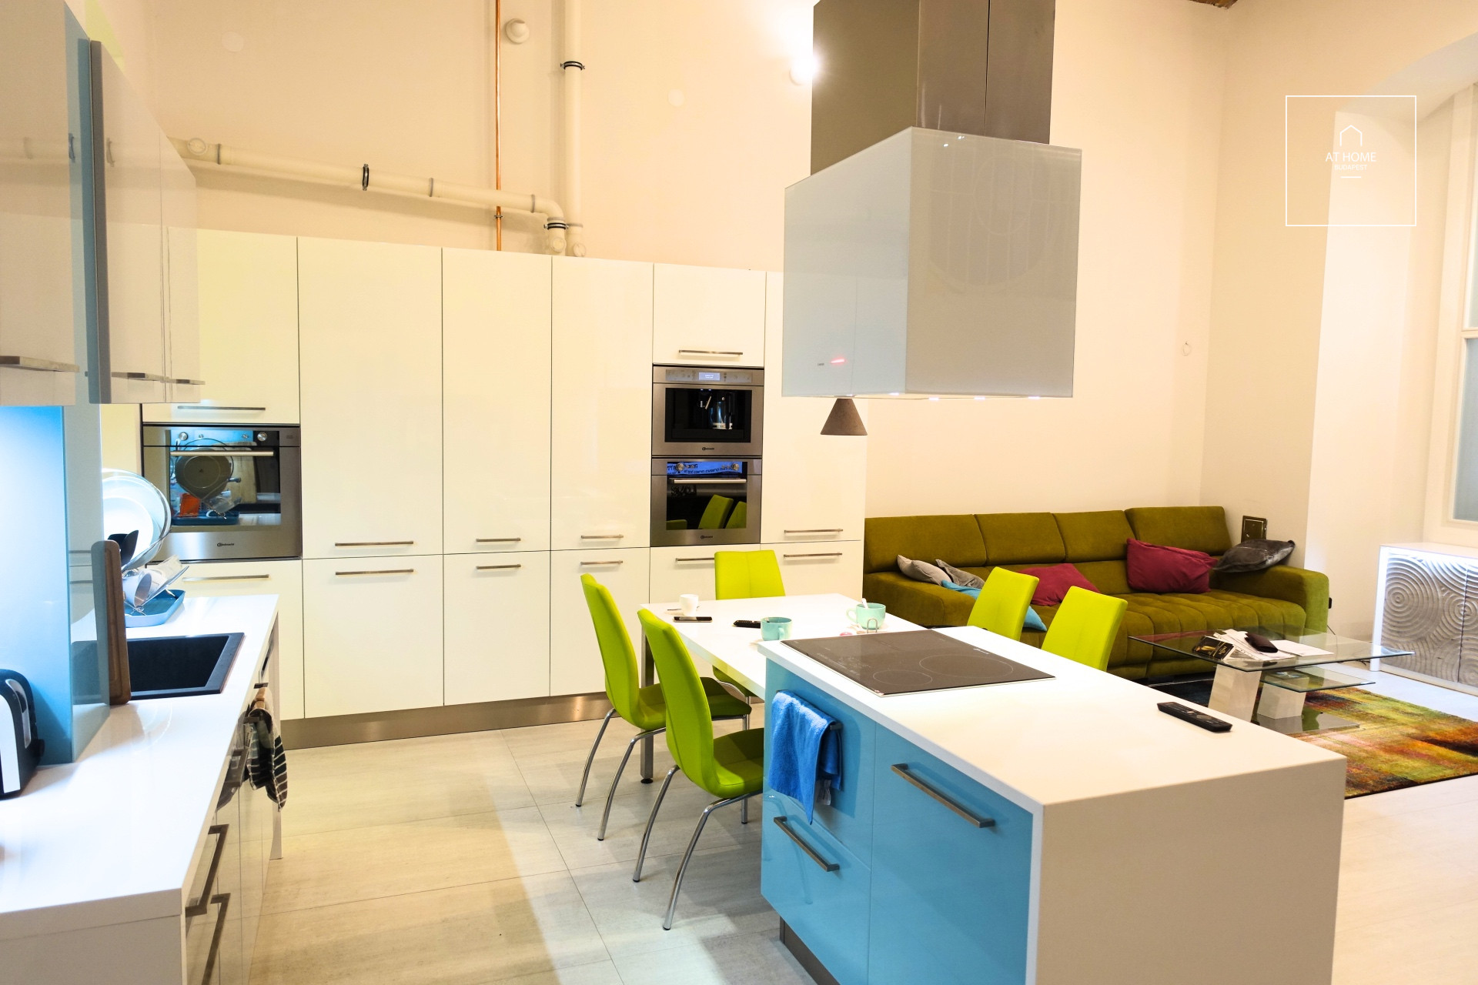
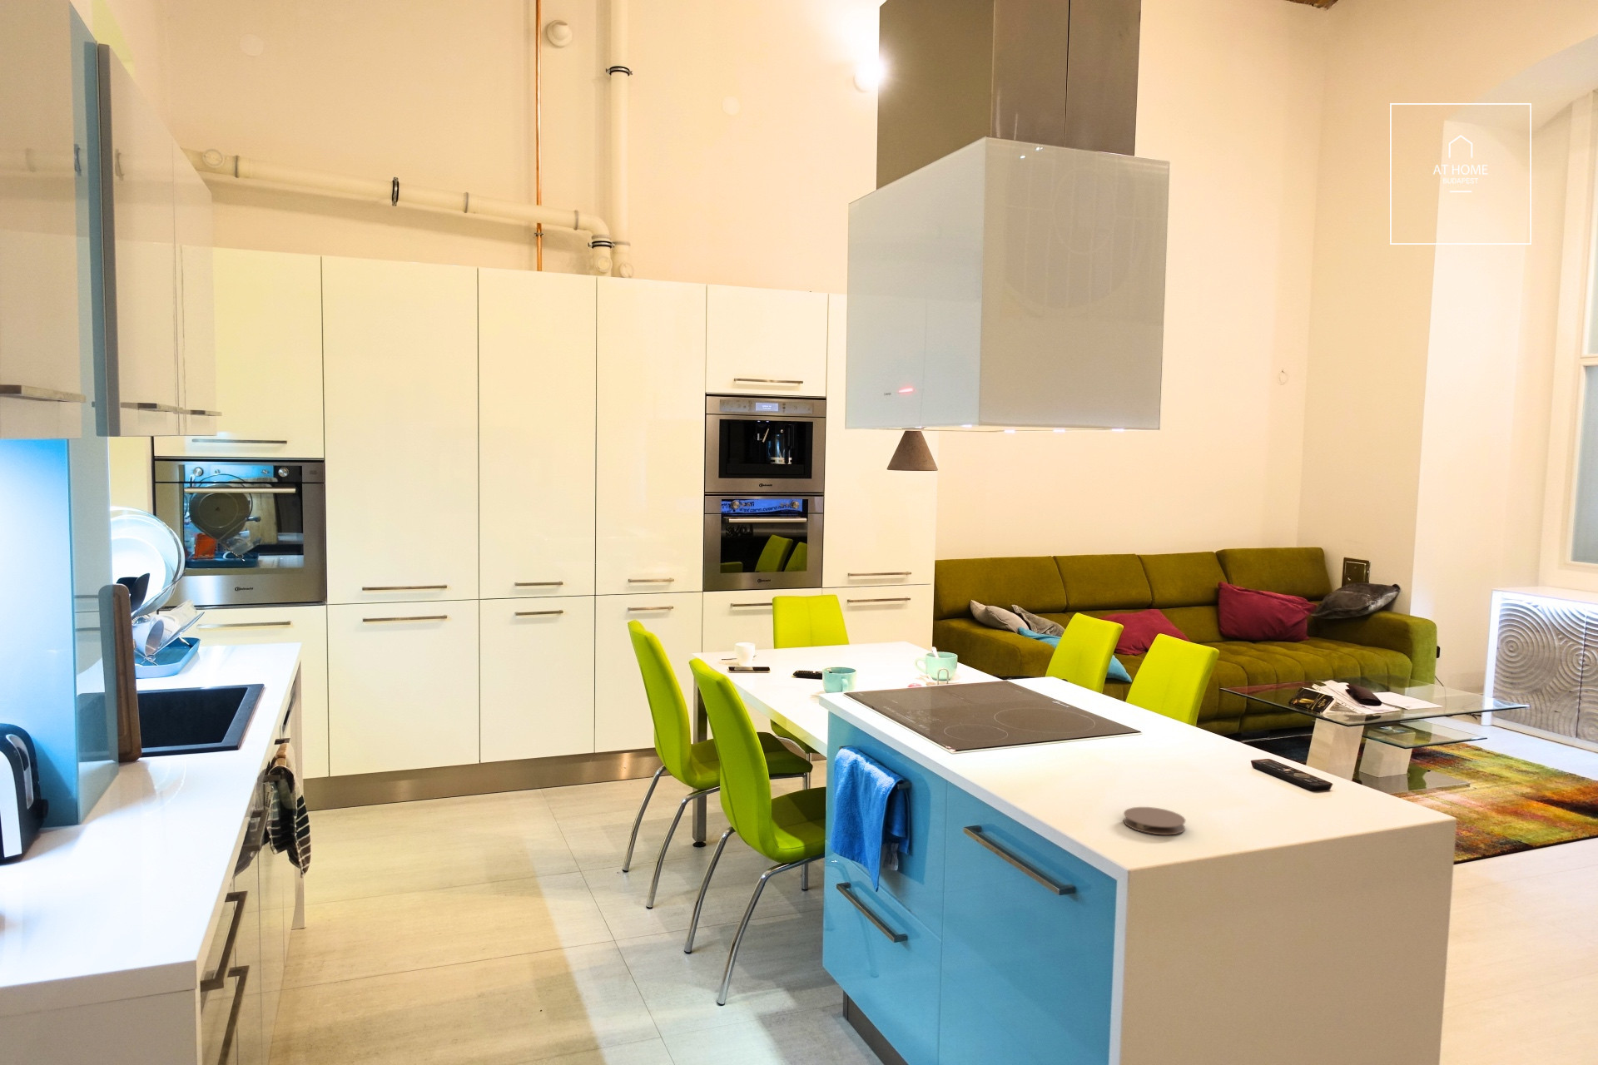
+ coaster [1122,806,1187,836]
